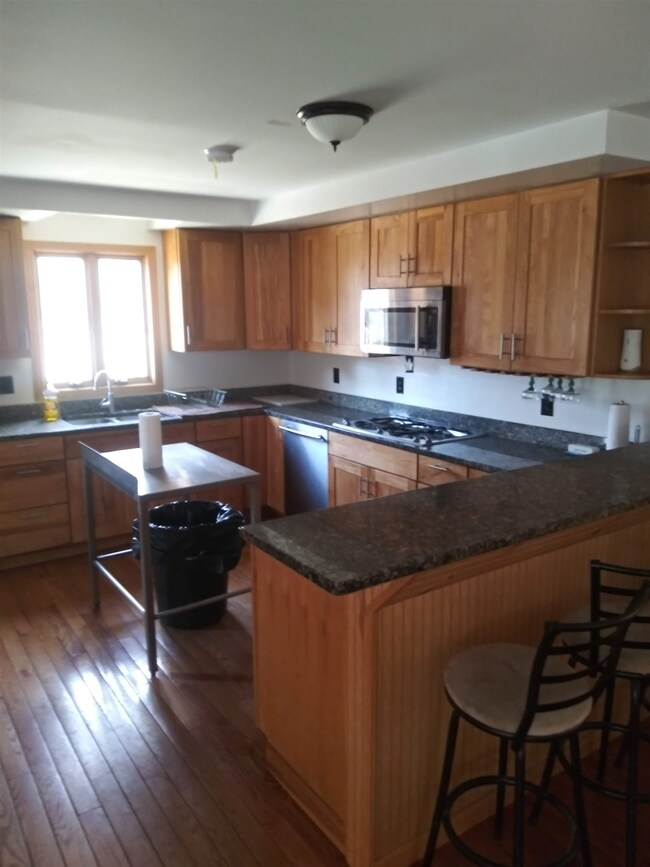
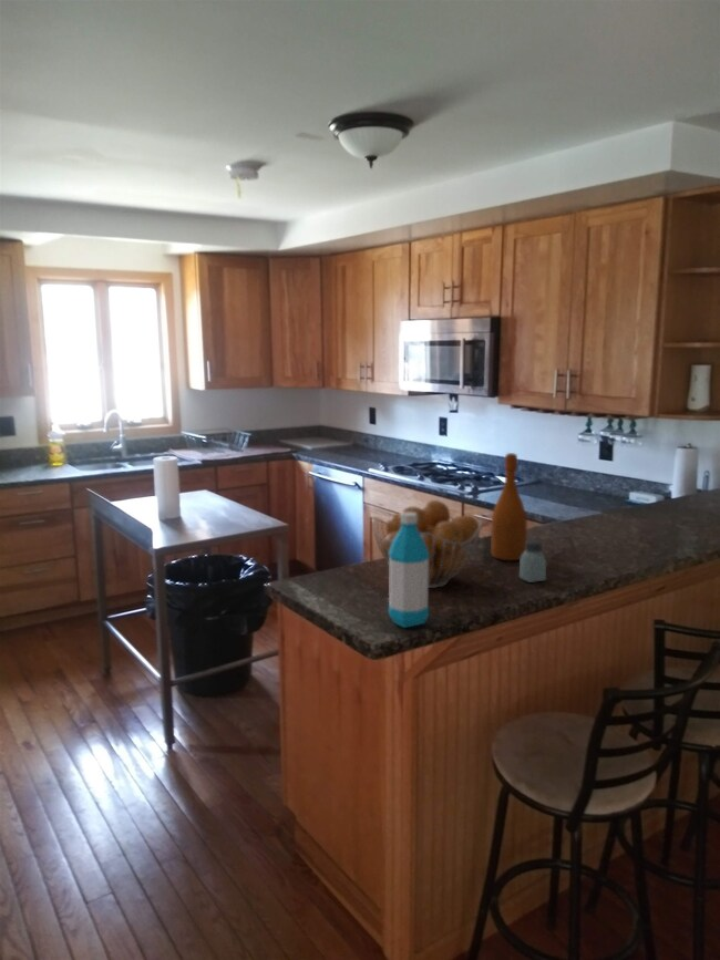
+ saltshaker [518,539,547,584]
+ wine bottle [490,452,528,561]
+ water bottle [388,513,430,629]
+ fruit basket [371,499,483,589]
